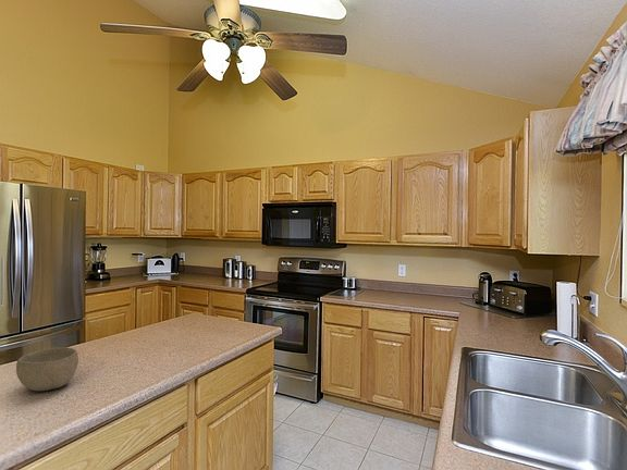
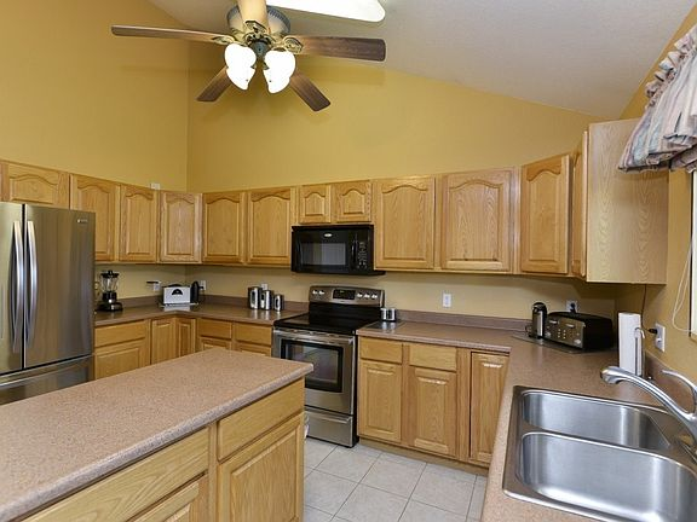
- bowl [15,346,79,392]
